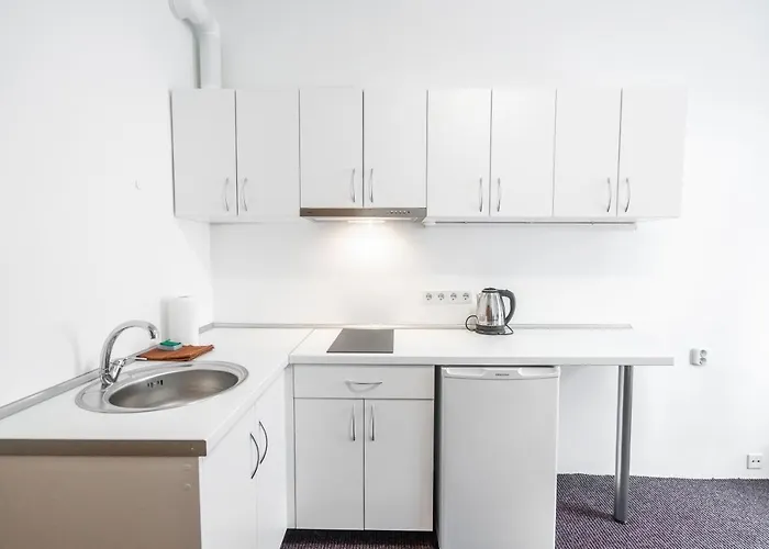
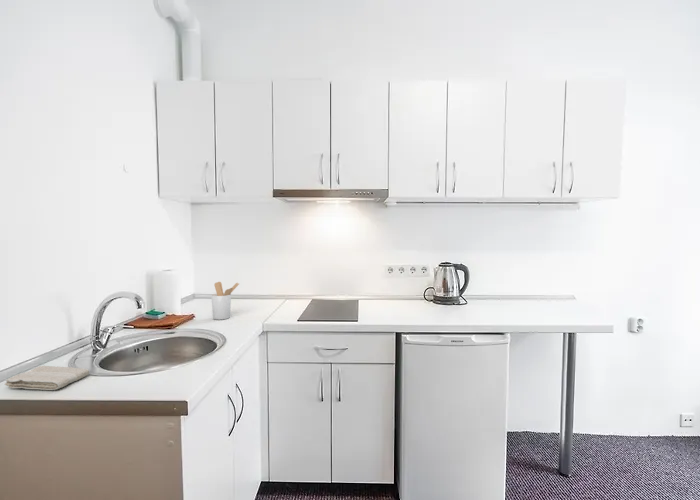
+ washcloth [4,365,90,391]
+ utensil holder [210,281,240,321]
